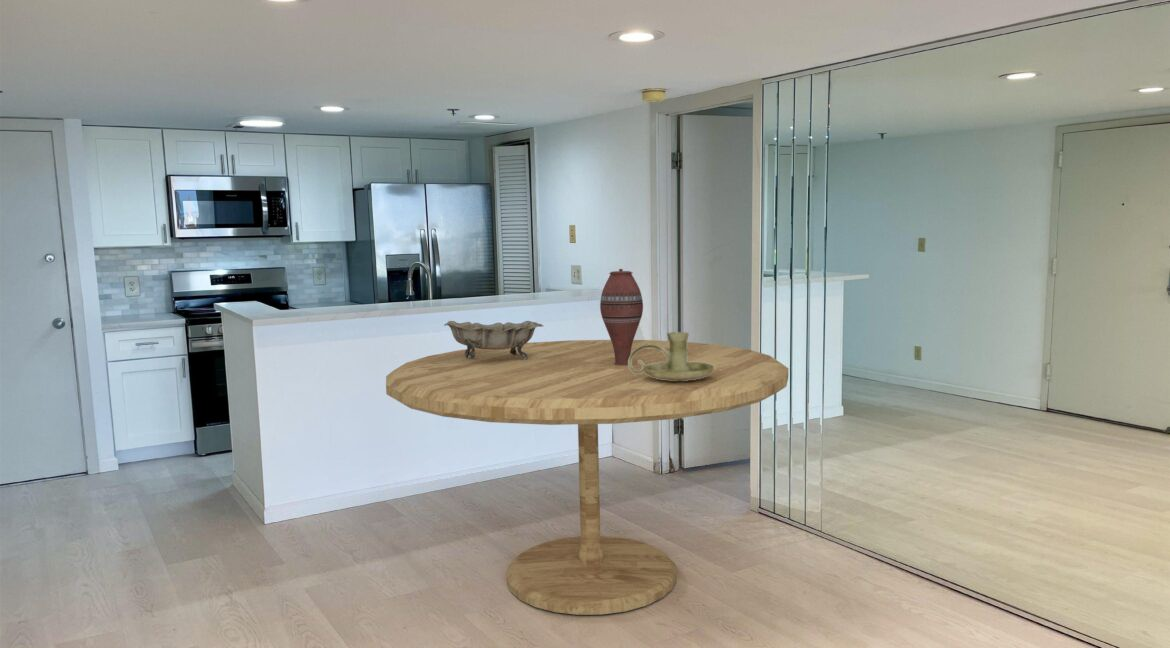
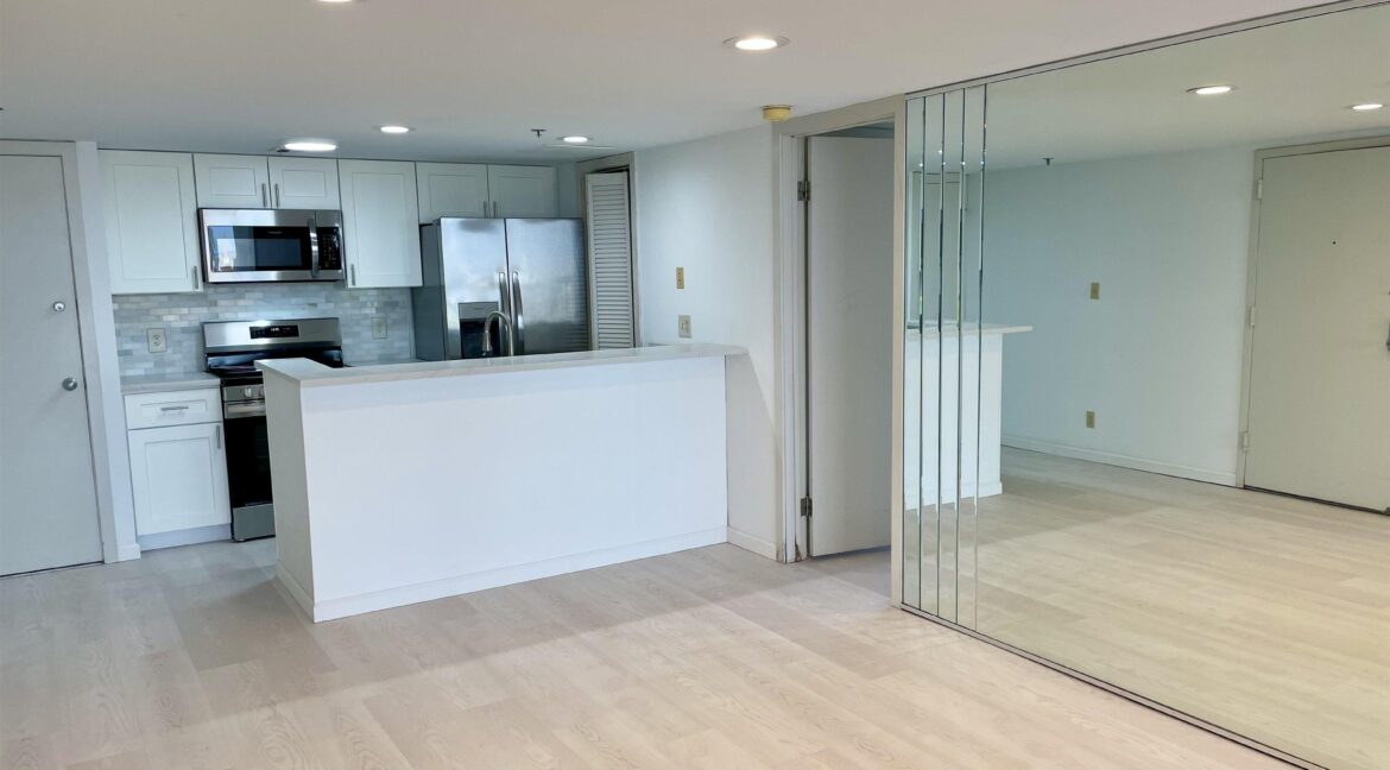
- vase [599,268,644,365]
- candle holder [628,331,714,381]
- dining table [385,339,789,616]
- decorative bowl [443,320,544,360]
